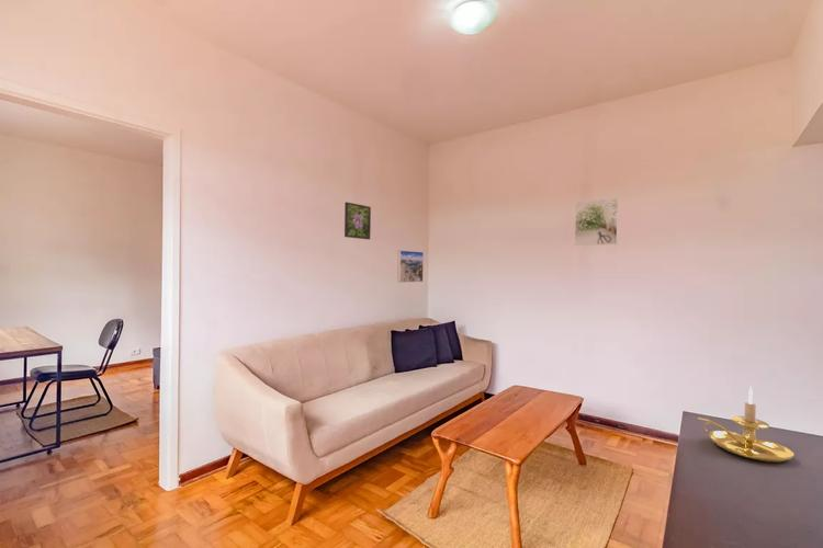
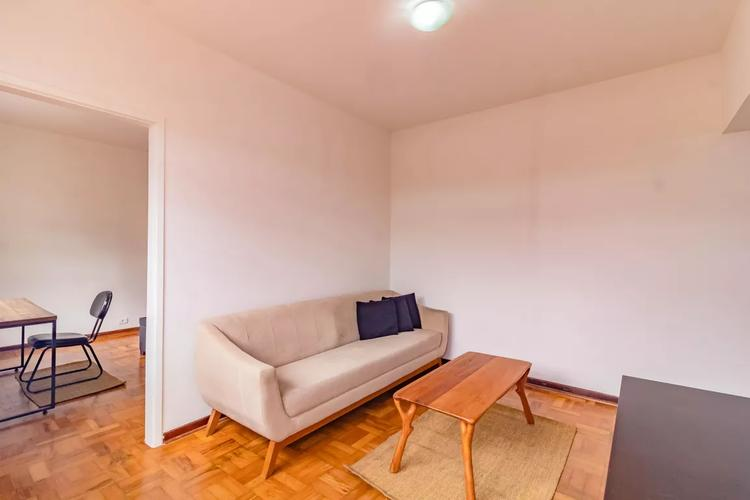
- candle holder [697,386,796,464]
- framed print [343,201,372,240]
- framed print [396,249,425,284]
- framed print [573,197,620,247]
